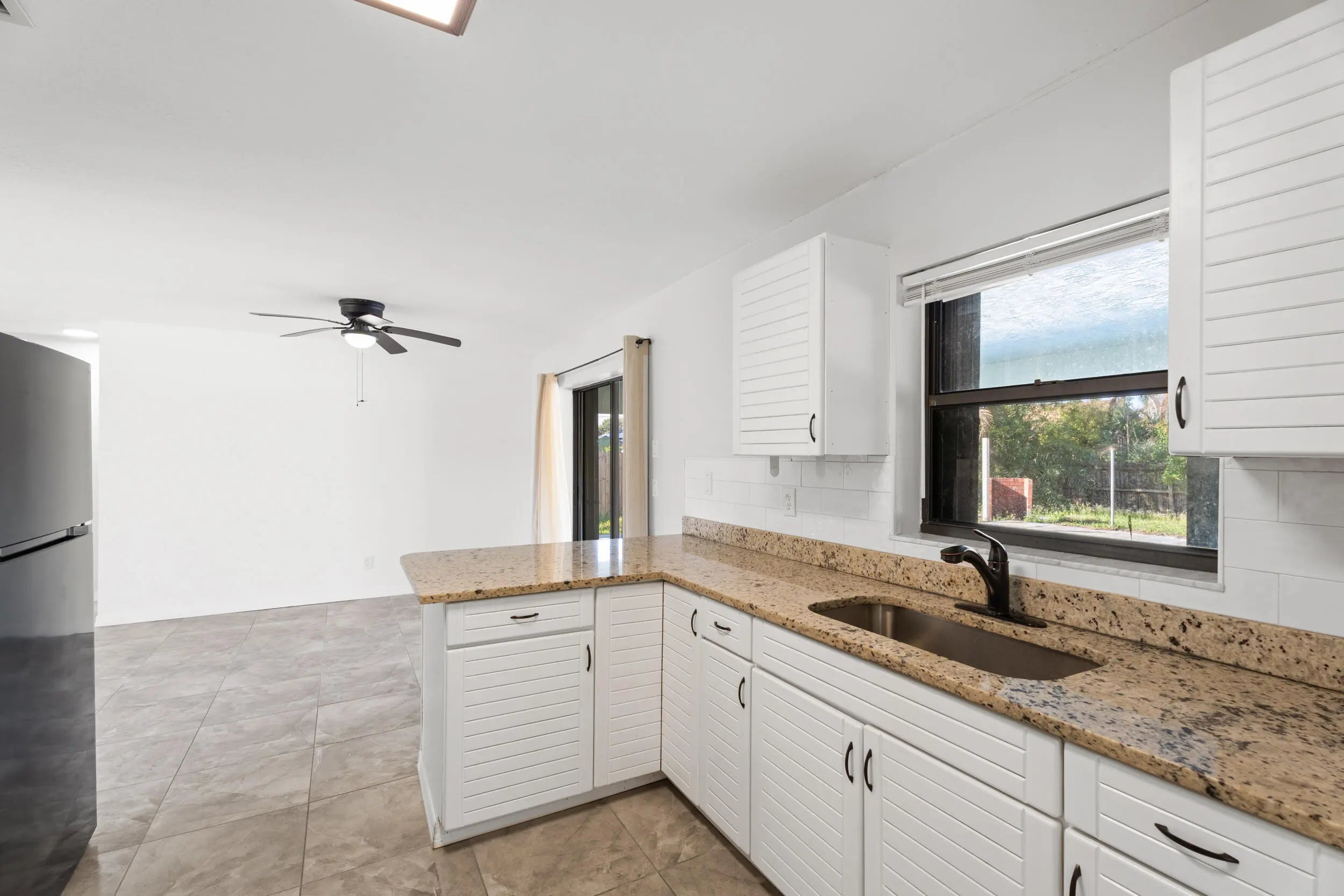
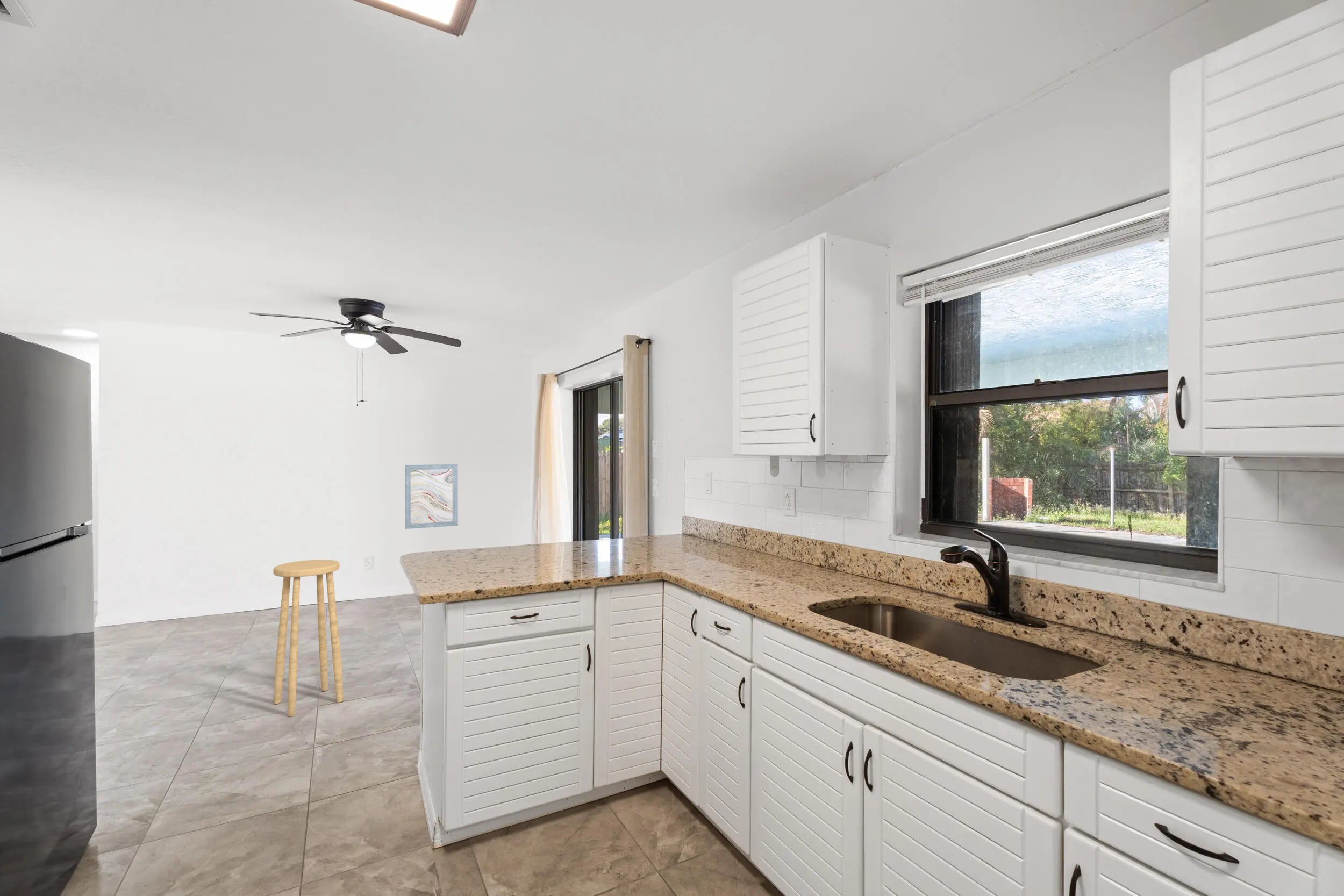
+ stool [273,559,344,717]
+ wall art [405,464,459,529]
